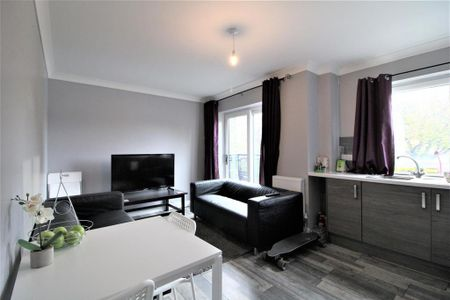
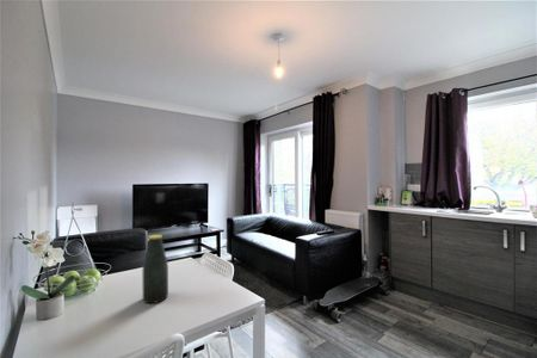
+ bottle [142,234,169,304]
